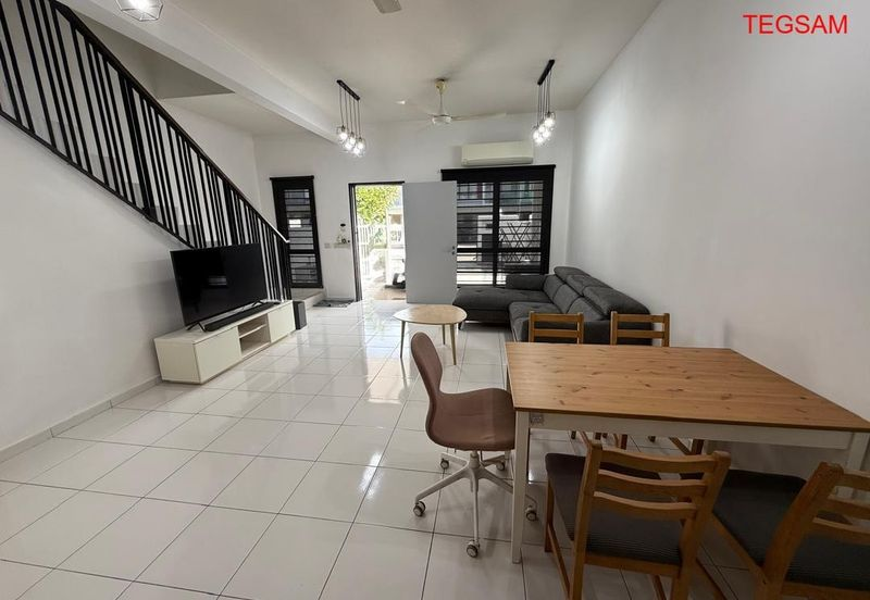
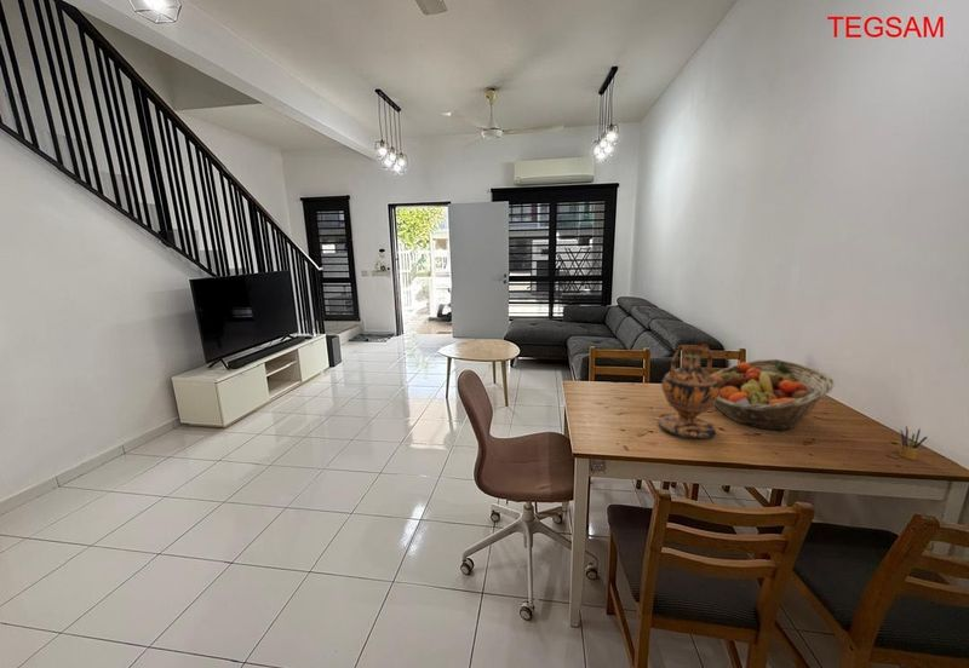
+ fruit basket [712,358,836,432]
+ vase [656,342,719,440]
+ pencil box [898,425,929,461]
